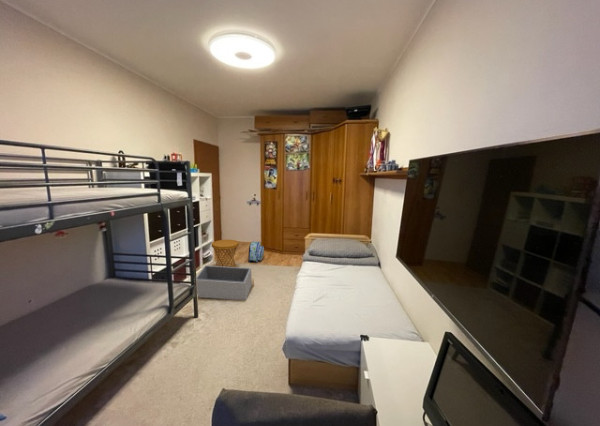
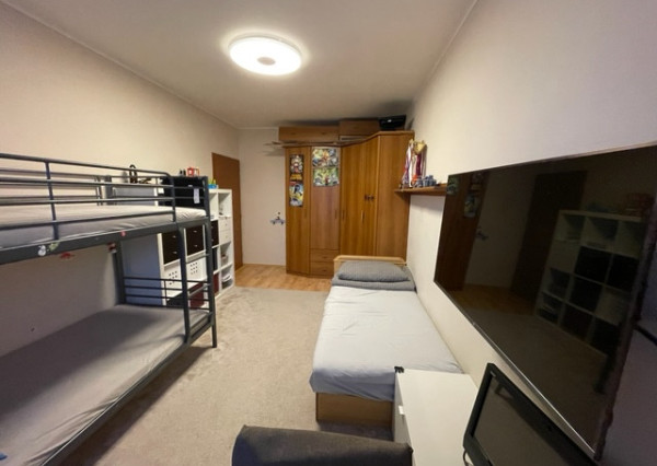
- backpack [247,240,265,263]
- storage bin [195,264,255,301]
- side table [211,239,240,267]
